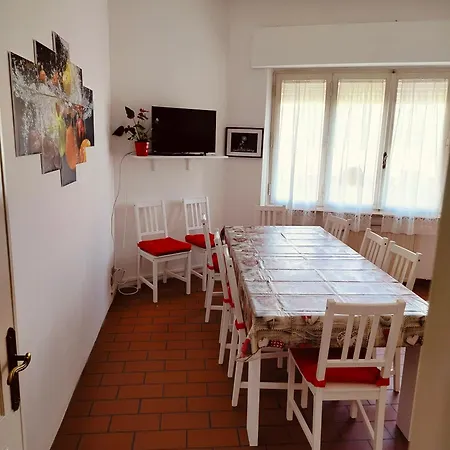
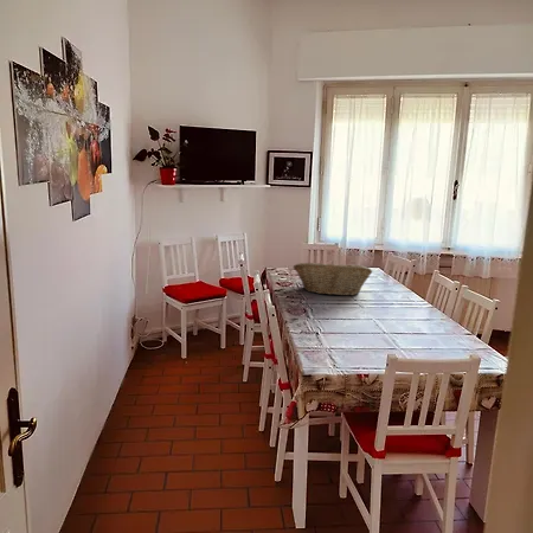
+ fruit basket [293,261,373,296]
